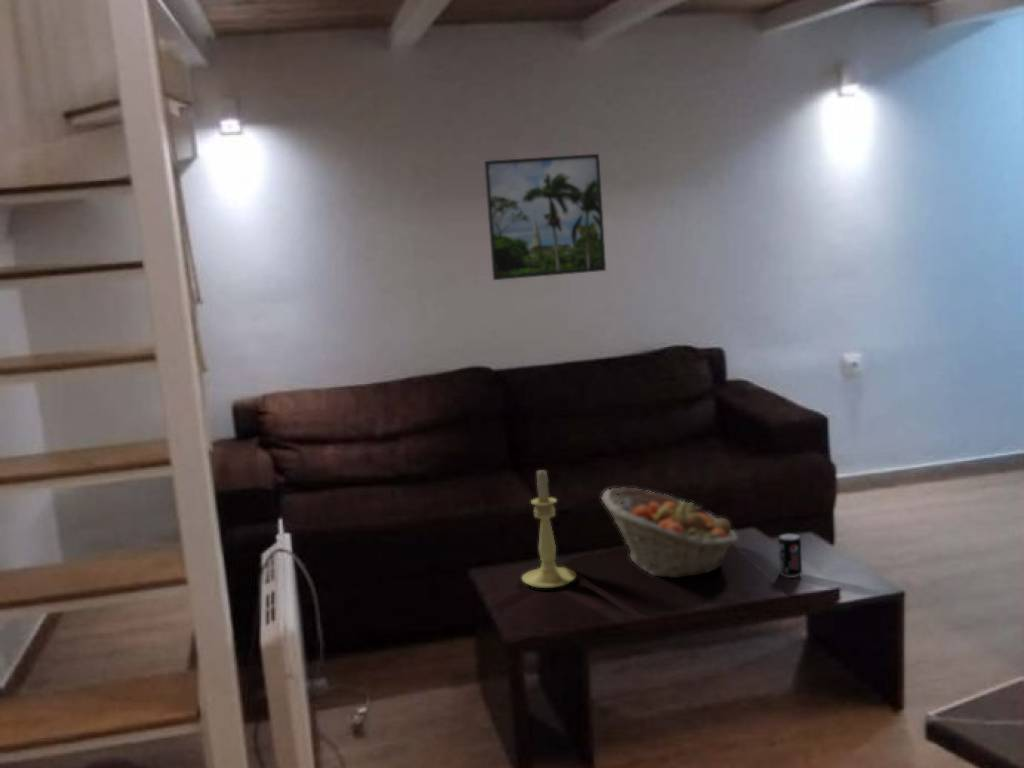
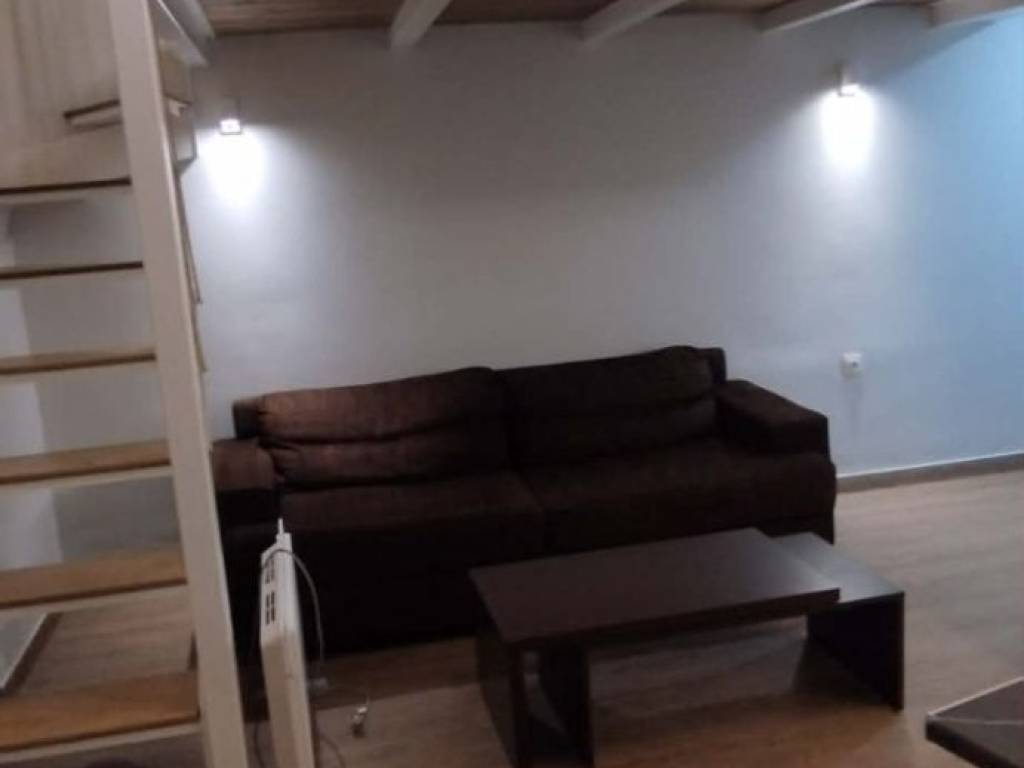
- beverage can [777,532,803,579]
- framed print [483,153,607,281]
- candle holder [521,468,578,589]
- fruit basket [600,487,739,579]
